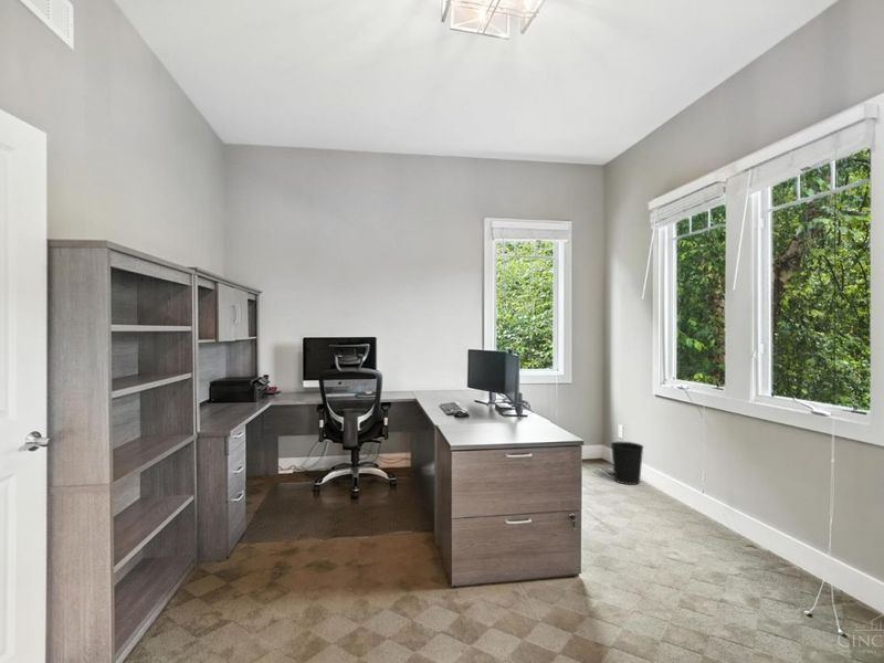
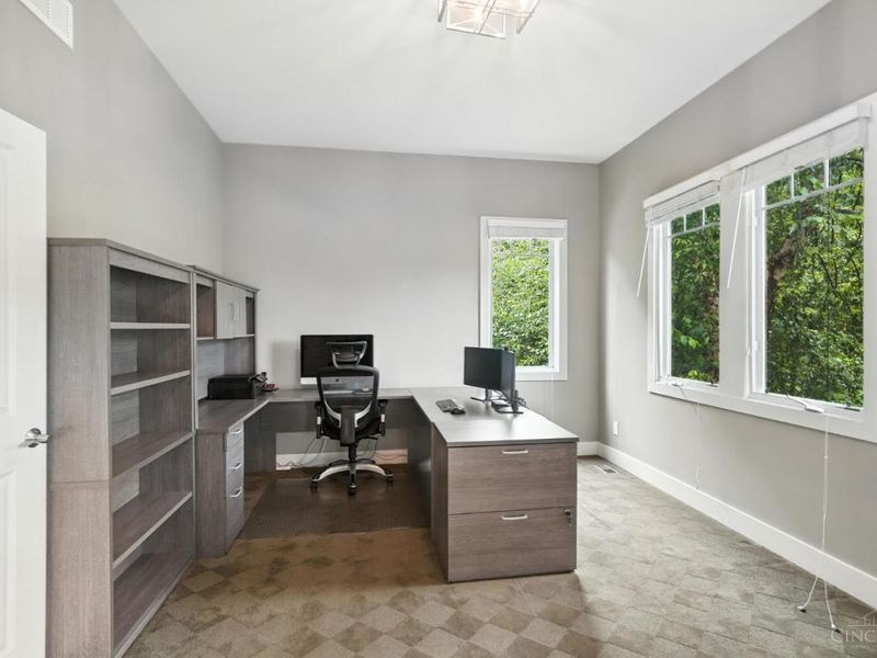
- wastebasket [610,441,645,486]
